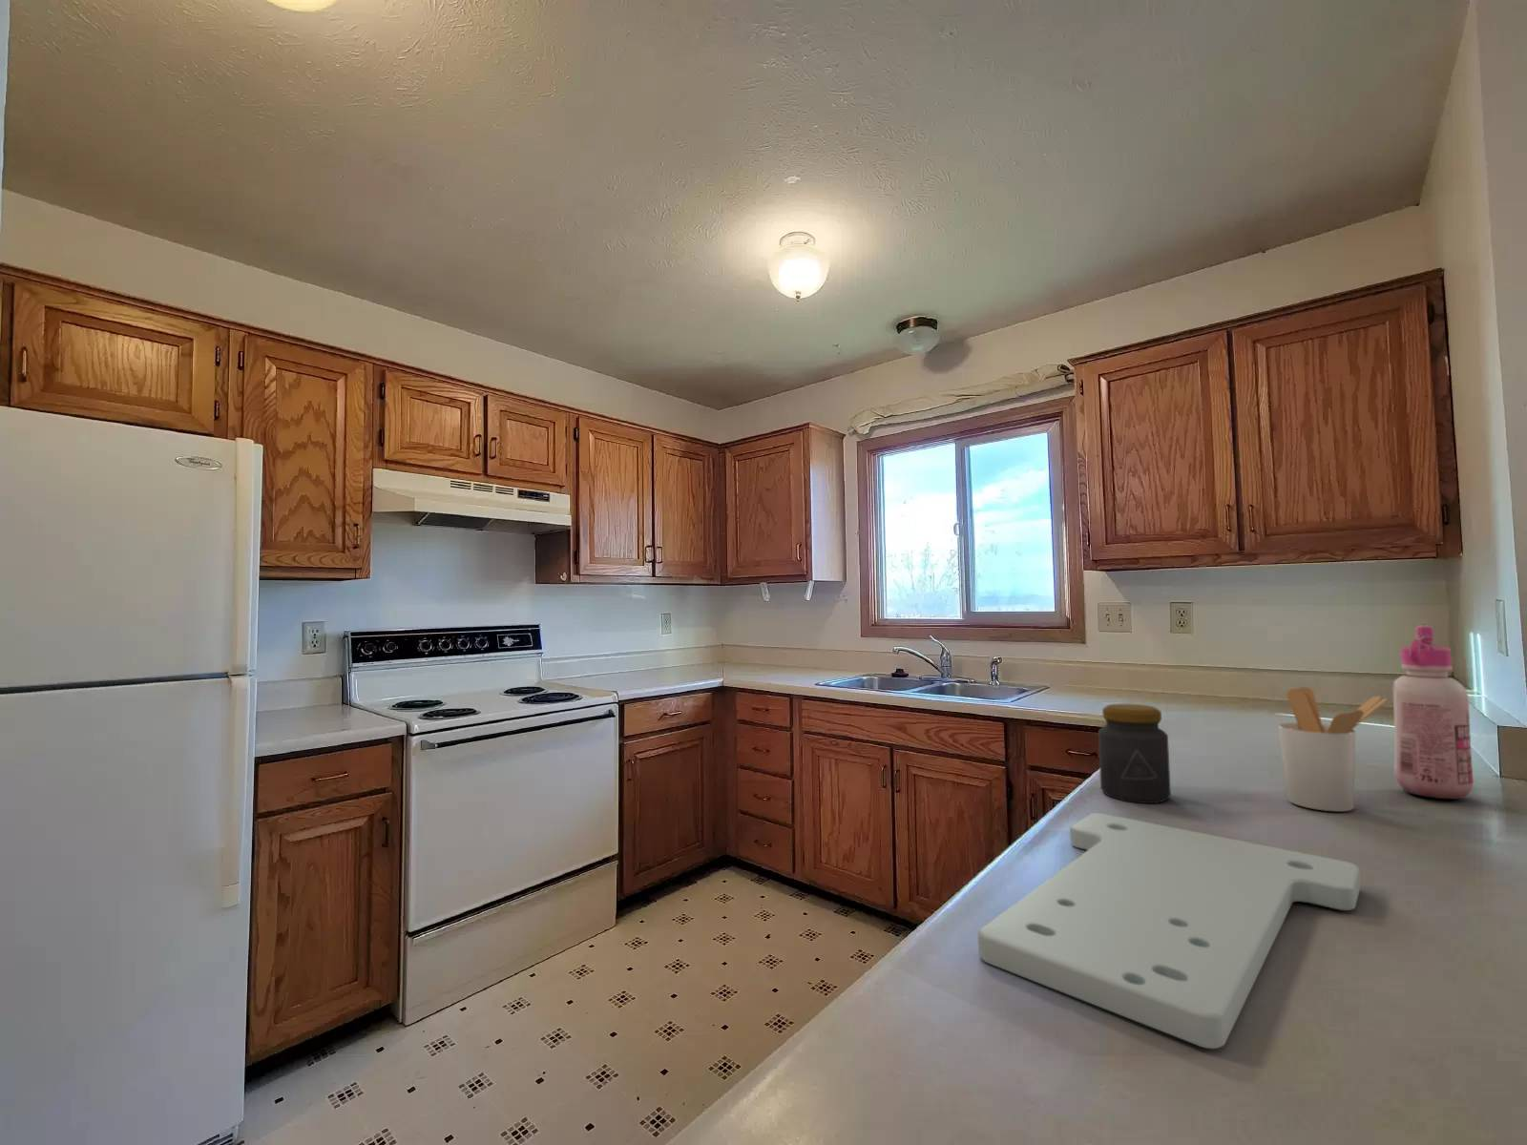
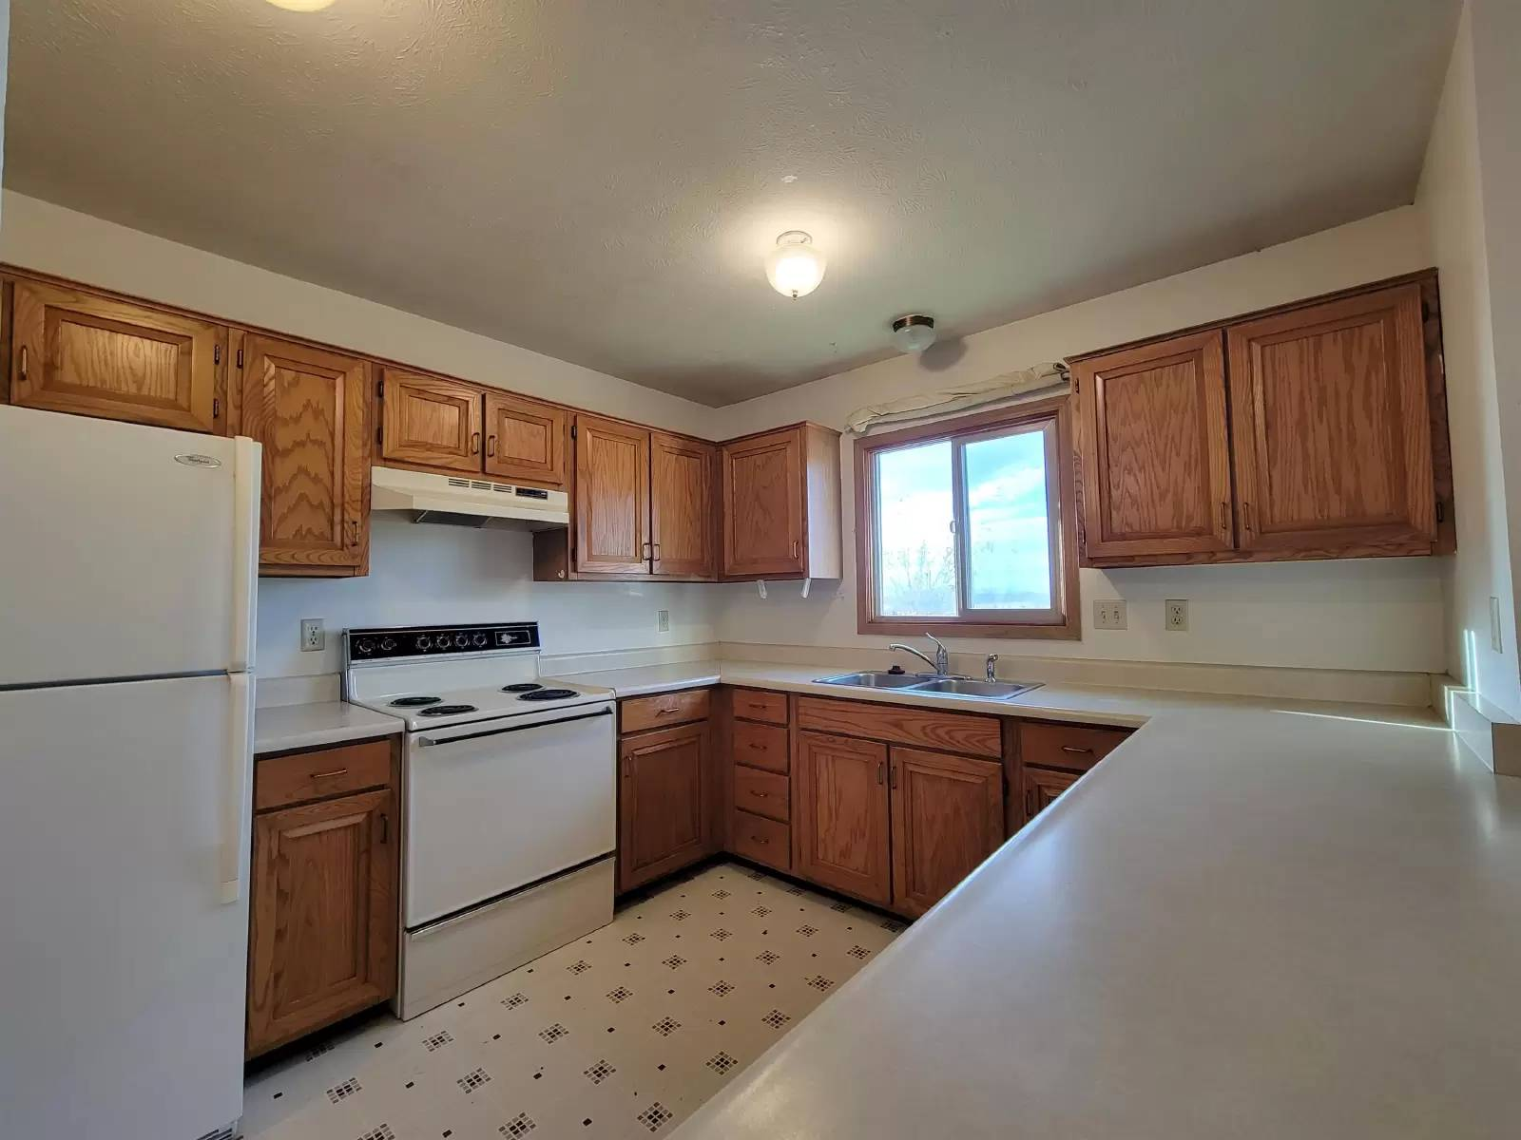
- cutting board [978,812,1362,1050]
- glue bottle [1392,624,1474,800]
- jar [1098,702,1172,805]
- utensil holder [1277,686,1390,812]
